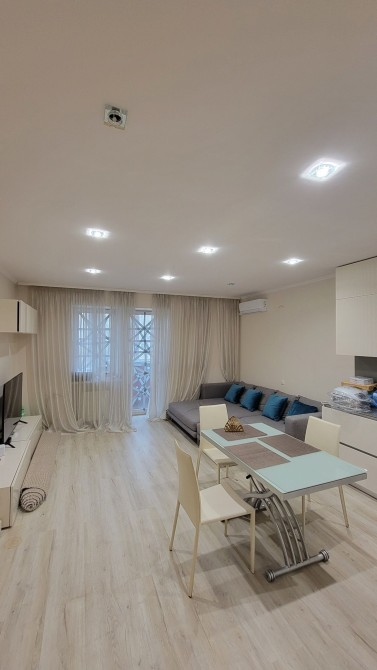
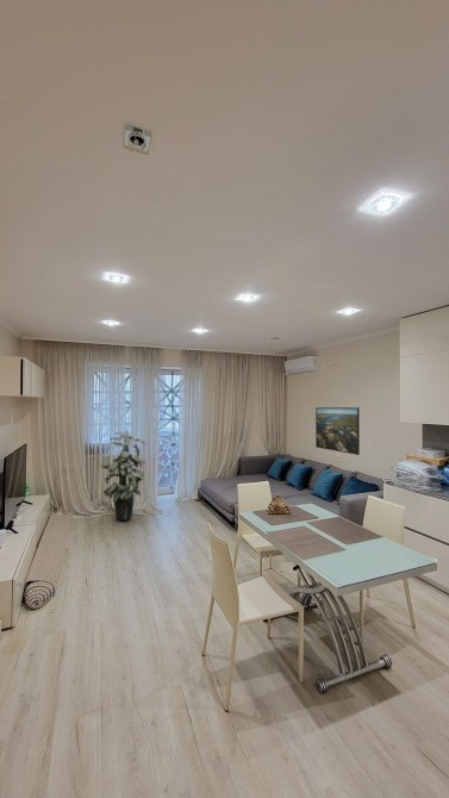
+ indoor plant [100,431,146,522]
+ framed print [314,406,361,456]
